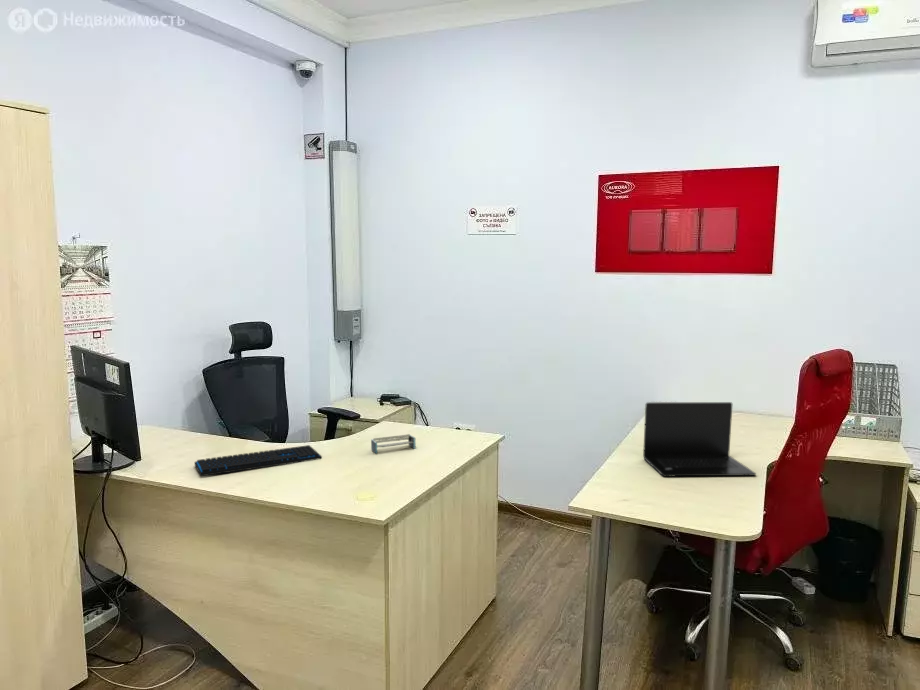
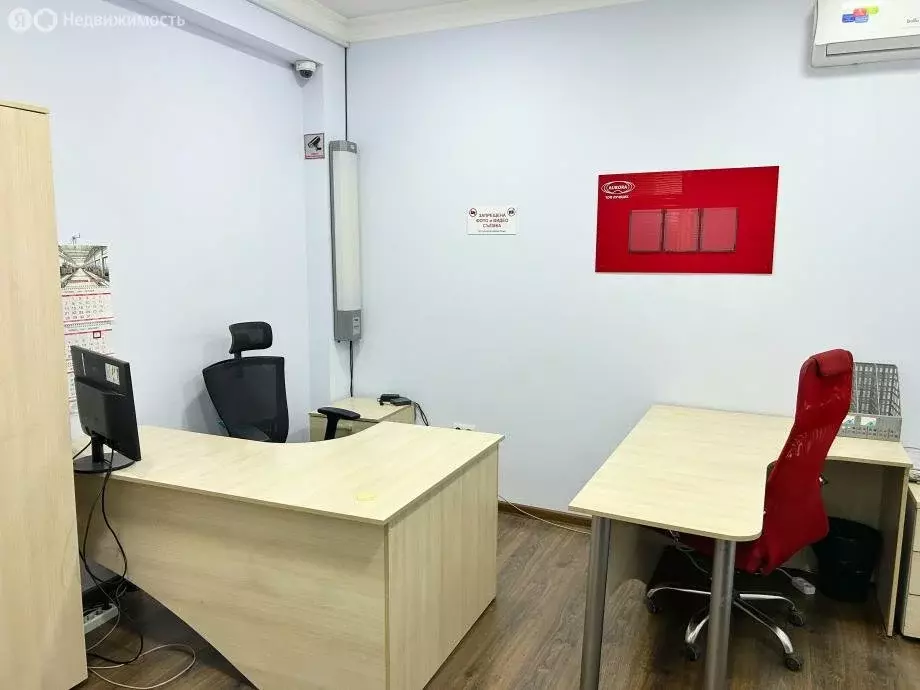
- laptop [642,401,757,478]
- keyboard [194,444,323,478]
- shelf [370,433,417,454]
